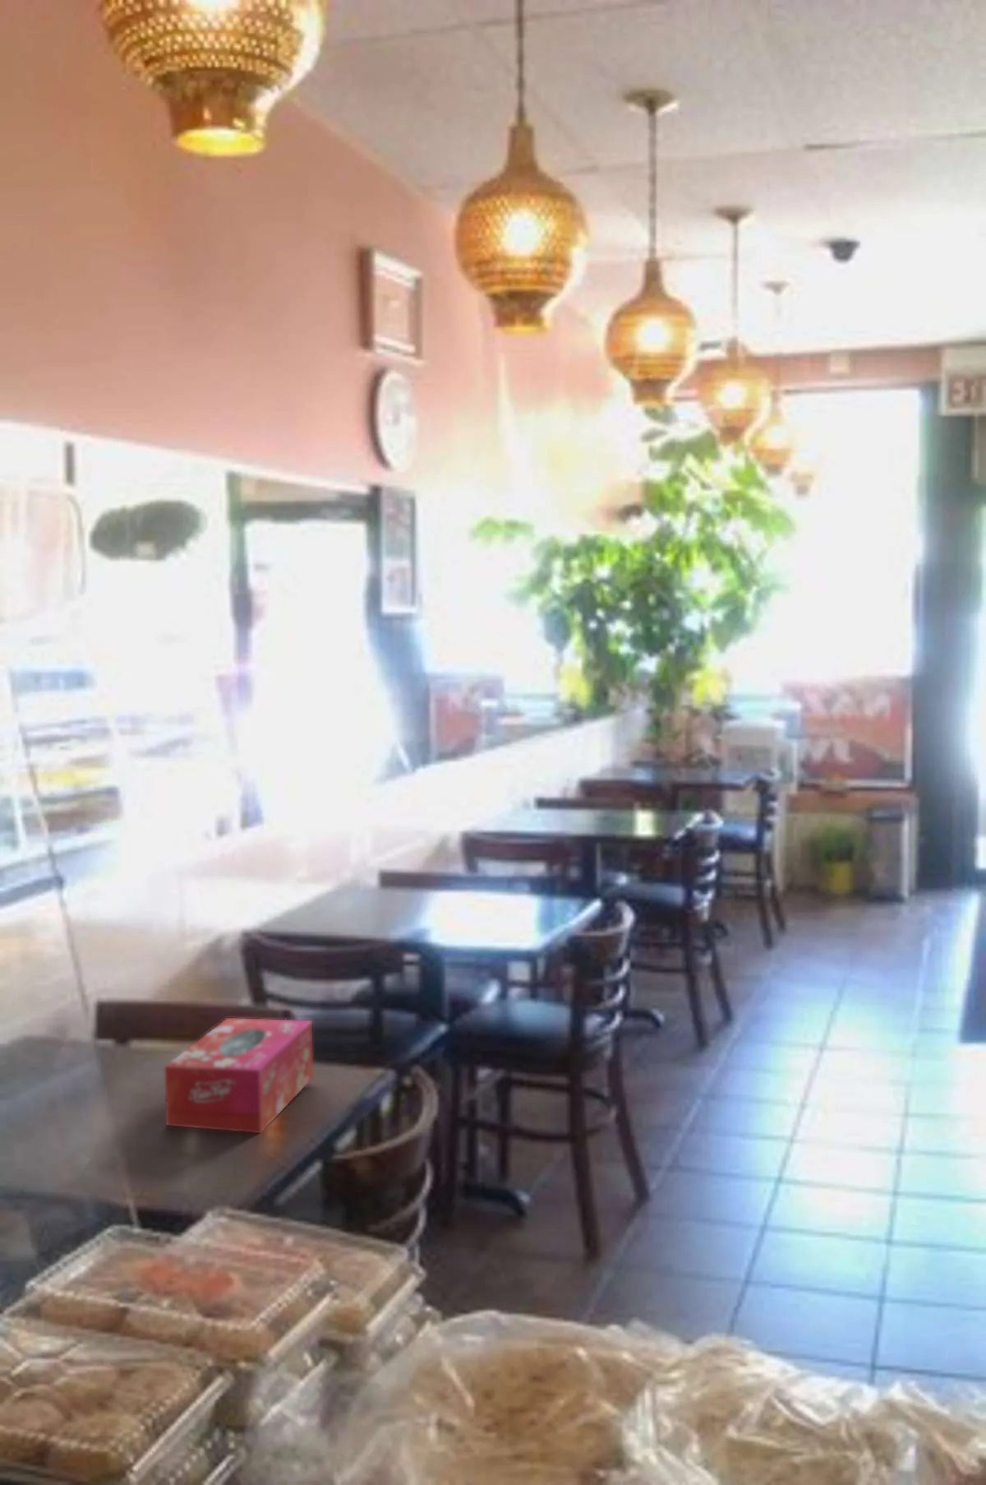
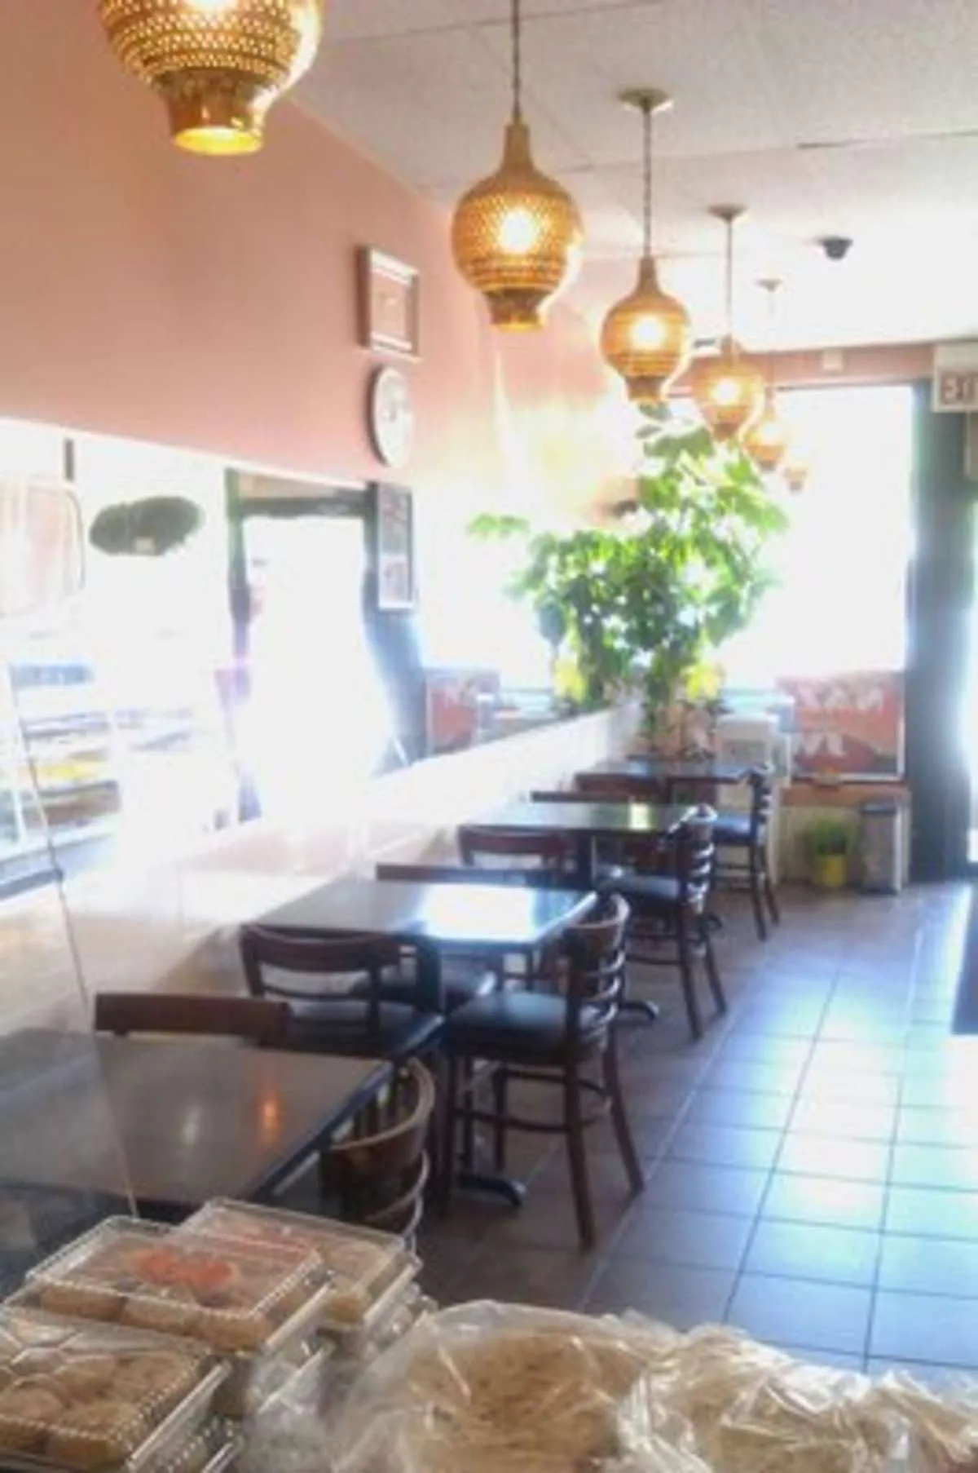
- tissue box [164,1017,314,1134]
